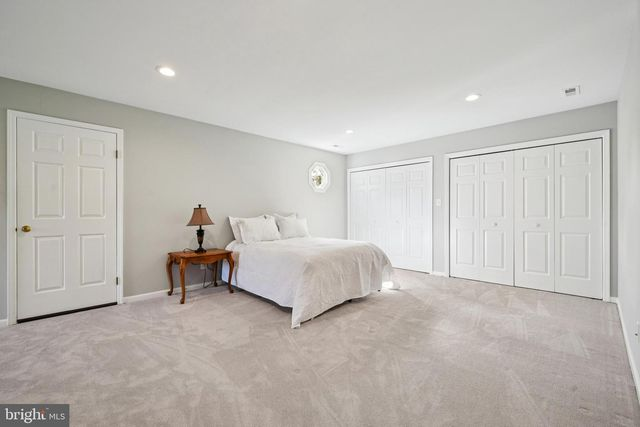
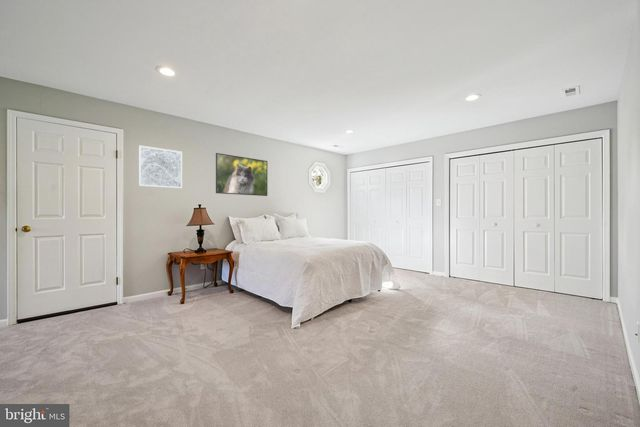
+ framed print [215,152,268,197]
+ wall art [137,144,183,190]
